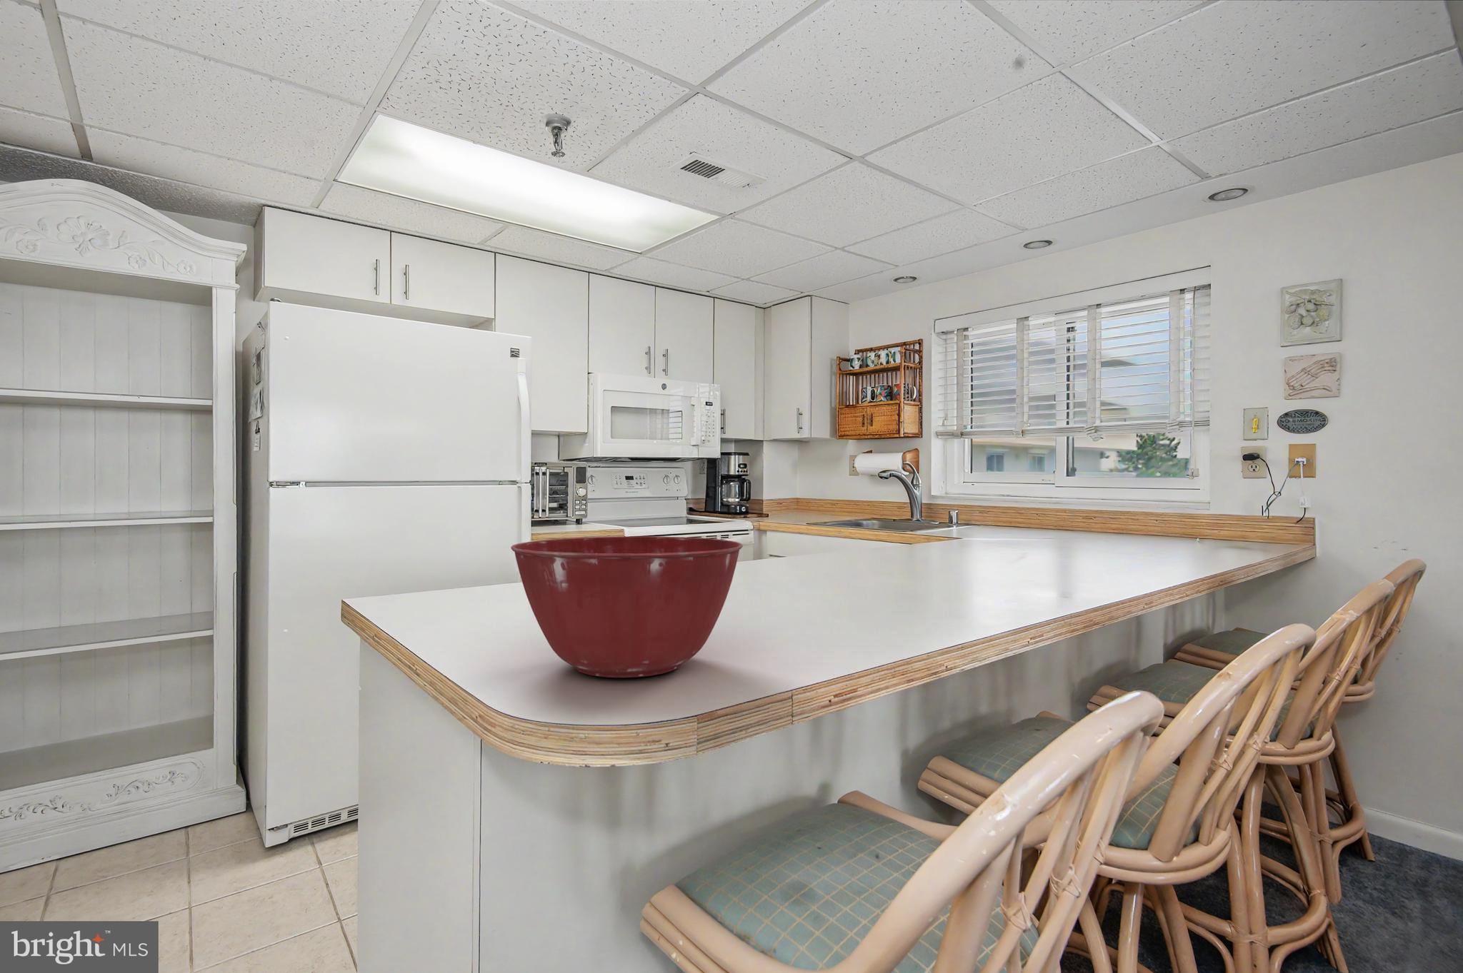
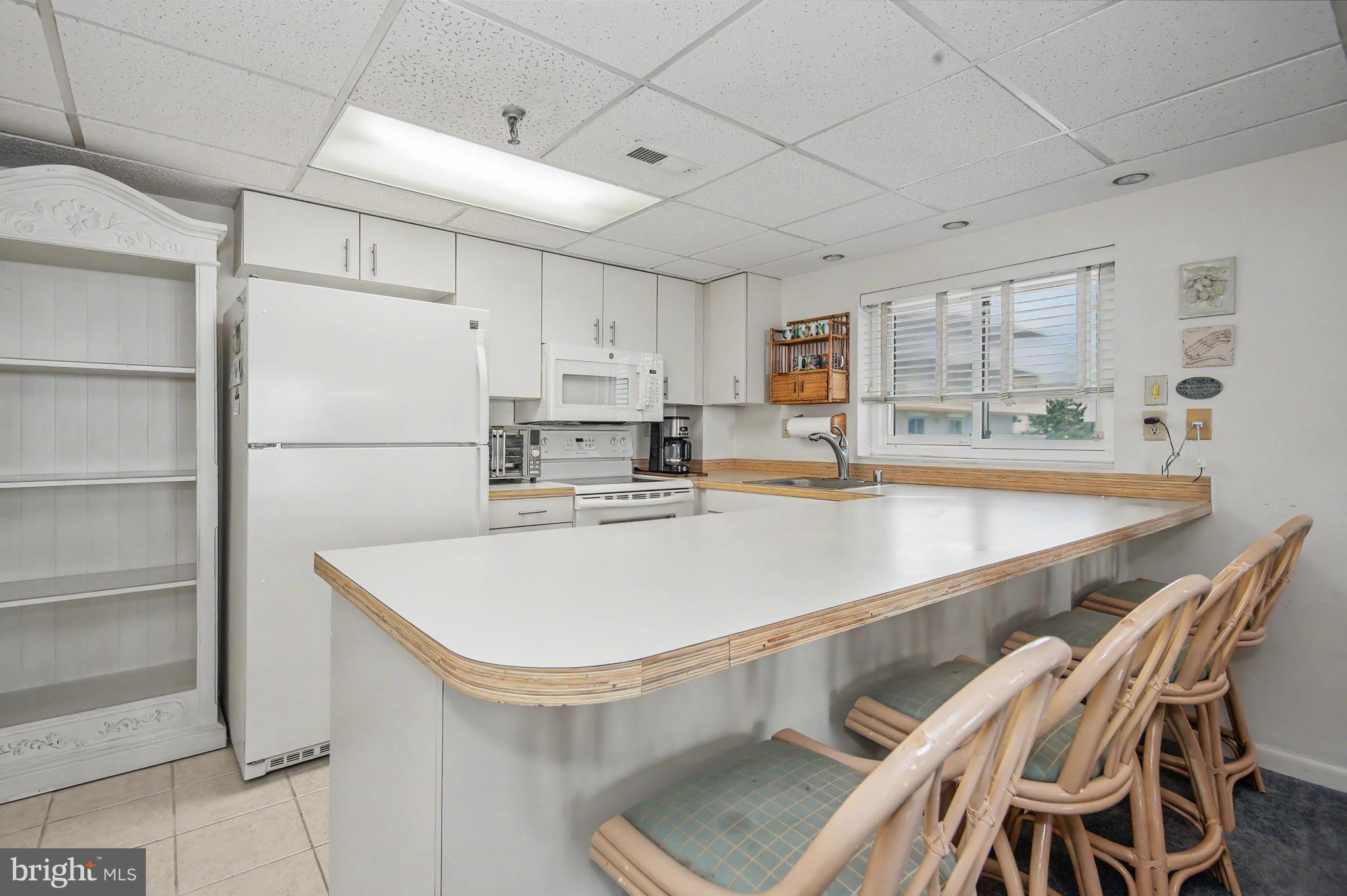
- mixing bowl [510,535,744,679]
